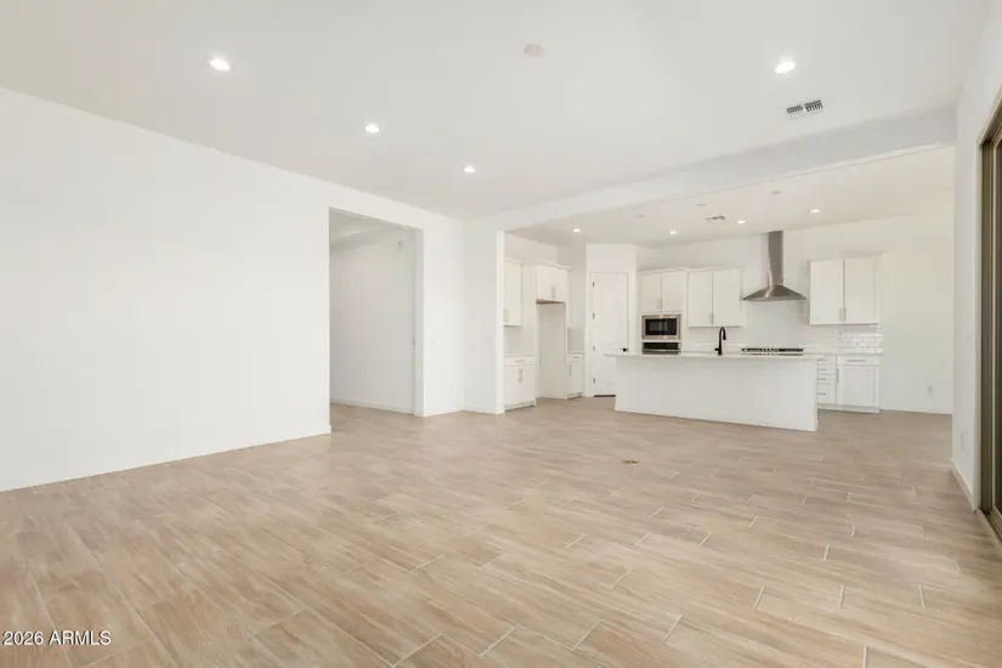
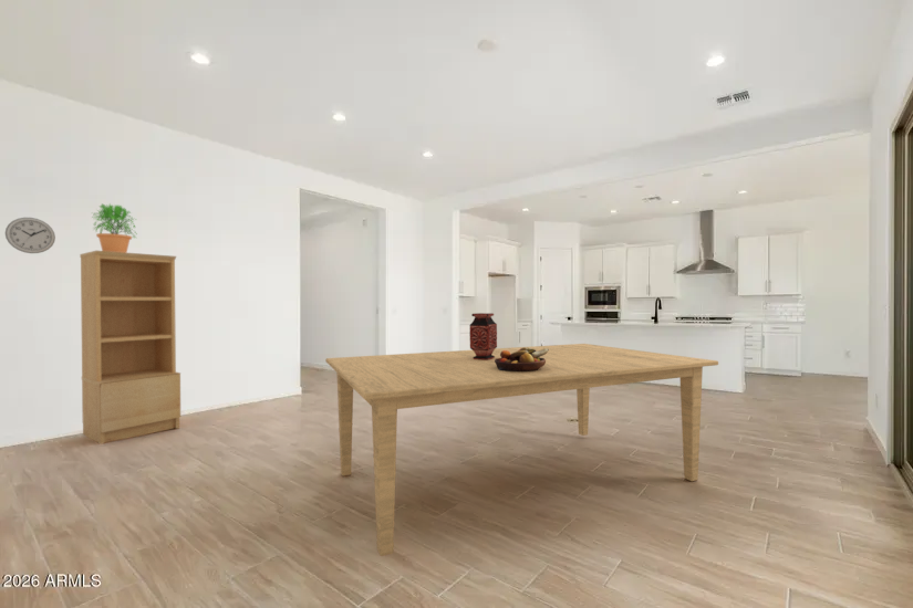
+ potted plant [92,203,138,253]
+ bookcase [79,250,181,445]
+ fruit bowl [495,346,549,371]
+ dining table [324,343,719,557]
+ wall clock [4,217,56,254]
+ vase [468,312,498,360]
